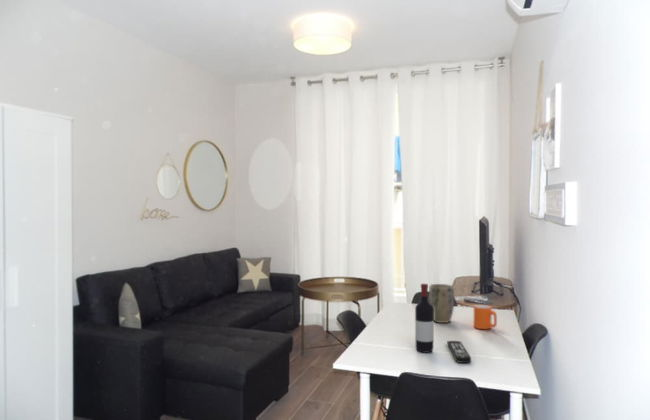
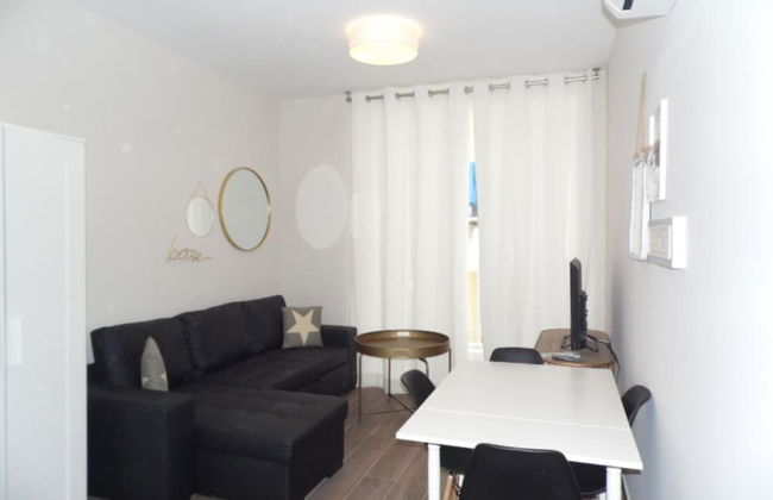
- remote control [446,340,472,364]
- plant pot [428,283,455,324]
- wine bottle [414,283,435,354]
- mug [473,304,498,330]
